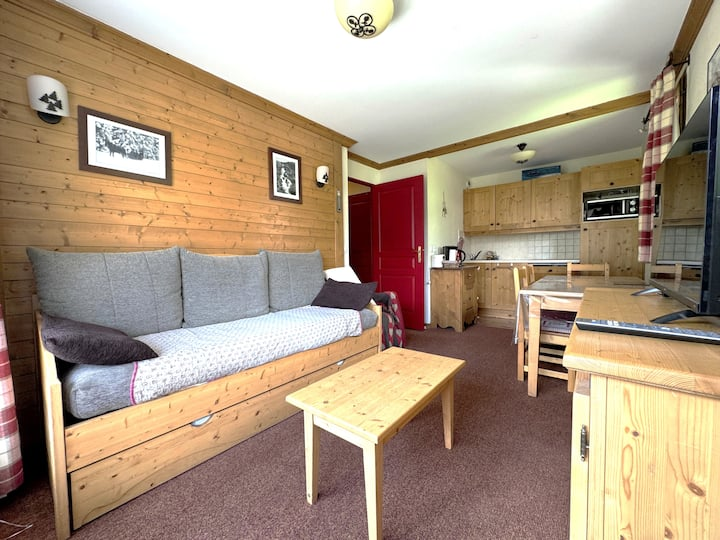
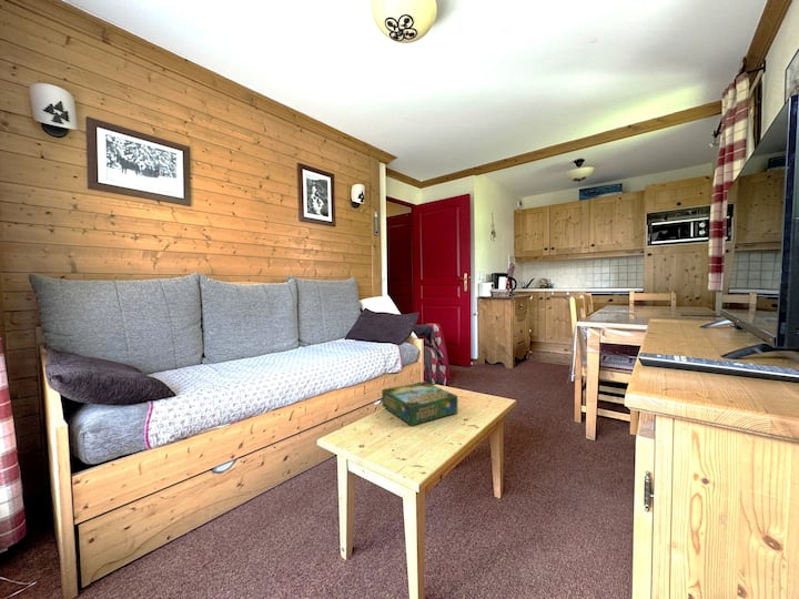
+ board game [381,380,459,427]
